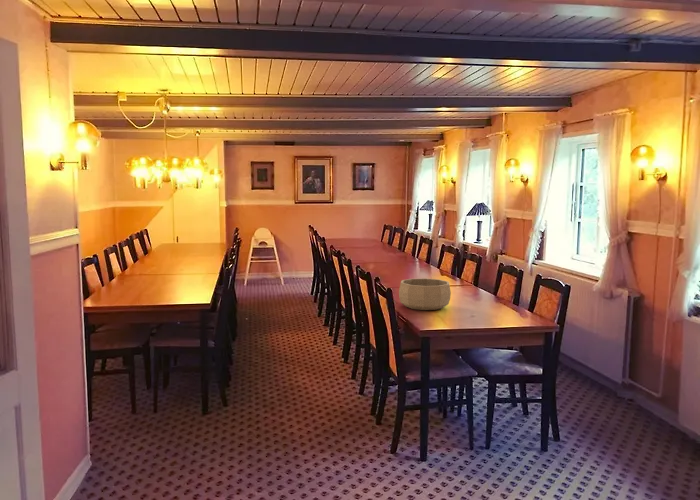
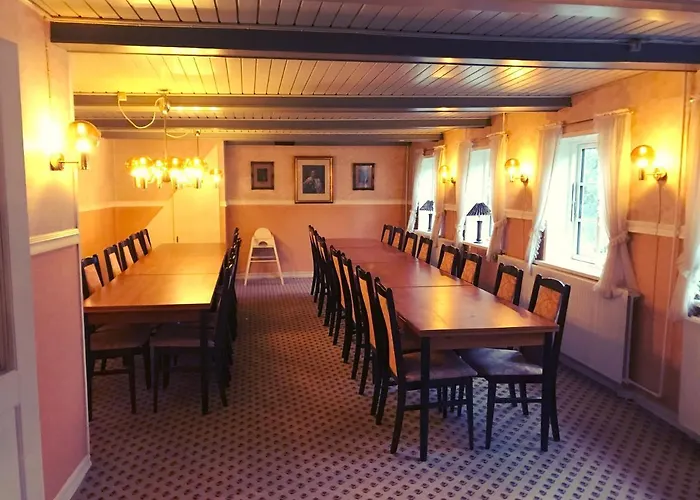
- decorative bowl [398,277,452,311]
